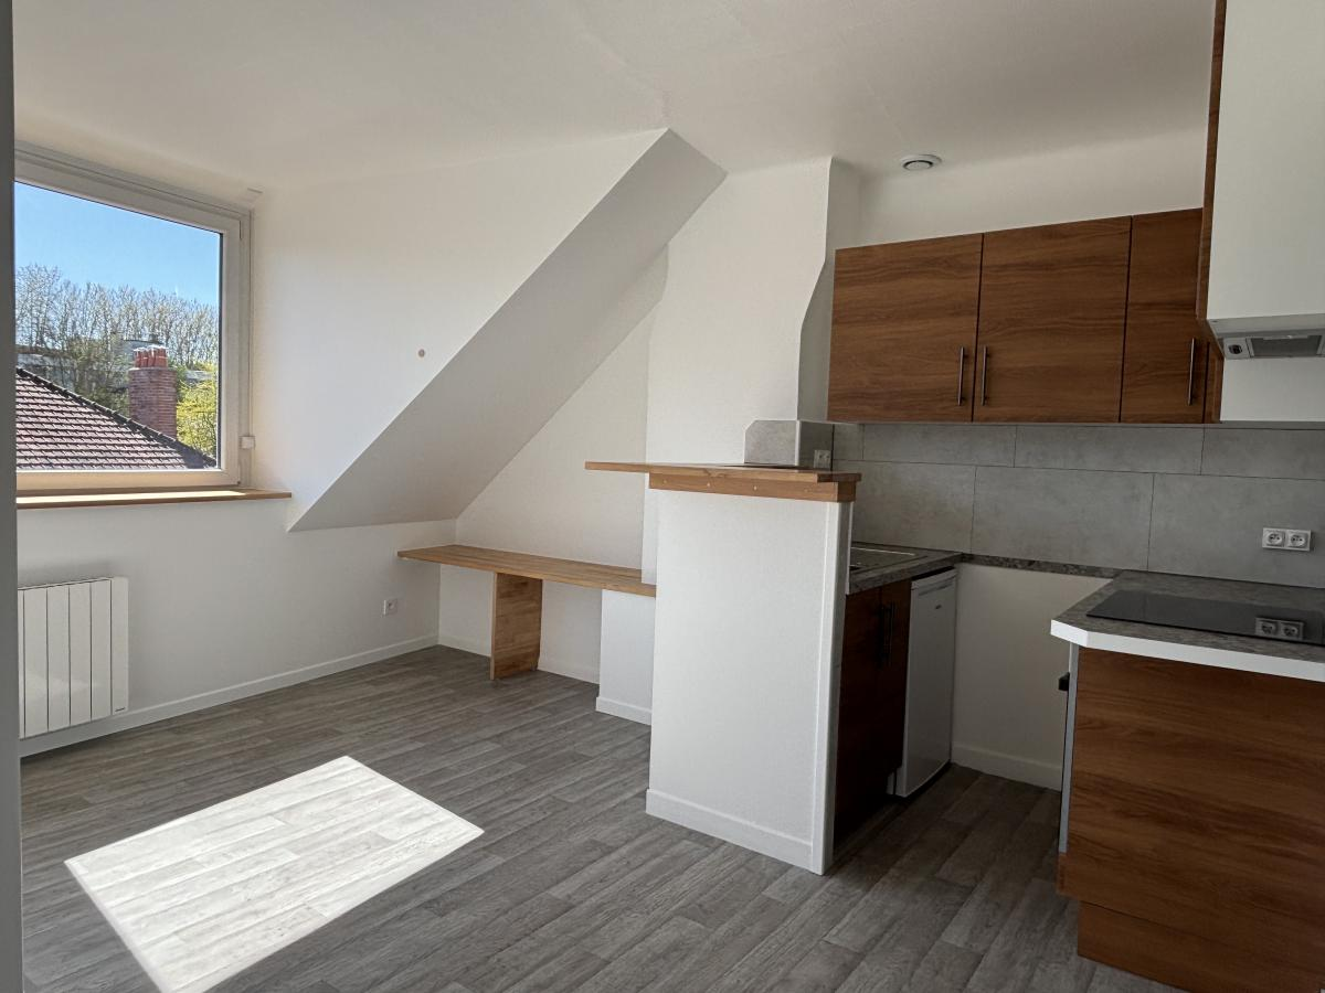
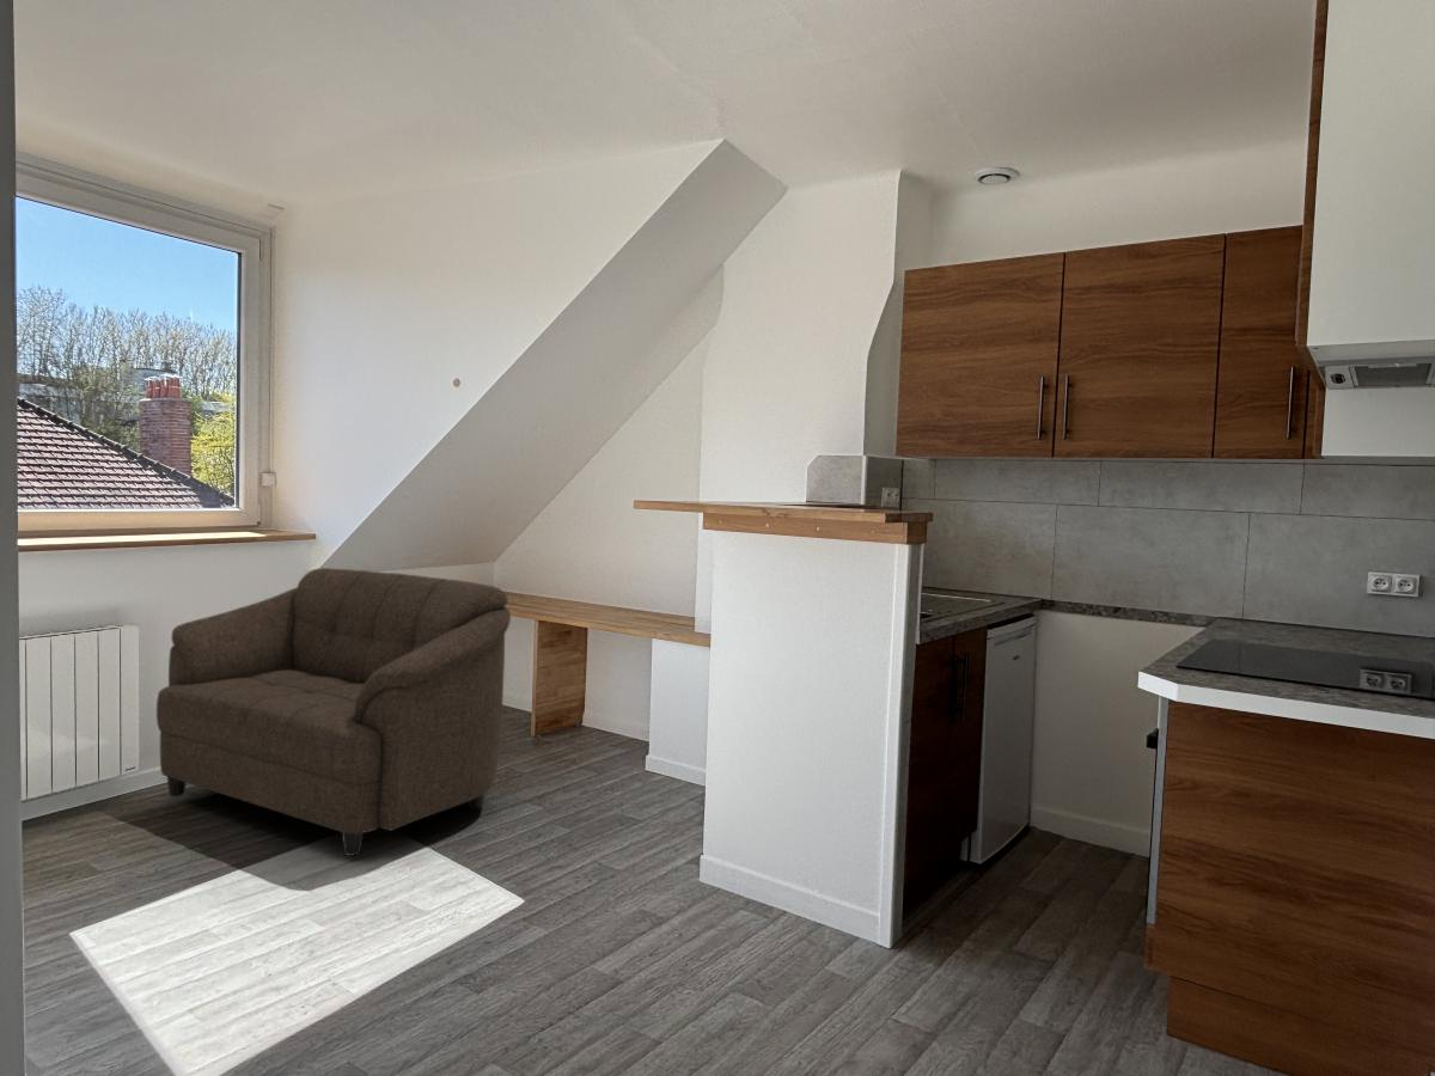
+ sofa [155,567,512,857]
